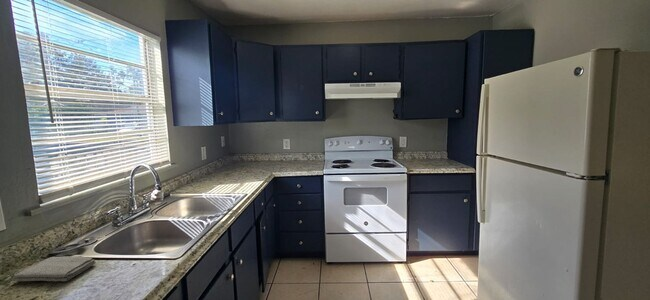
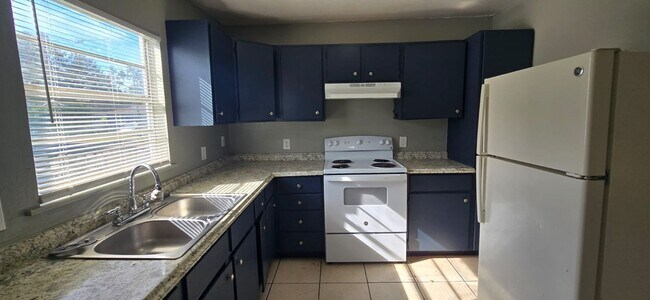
- washcloth [12,255,97,283]
